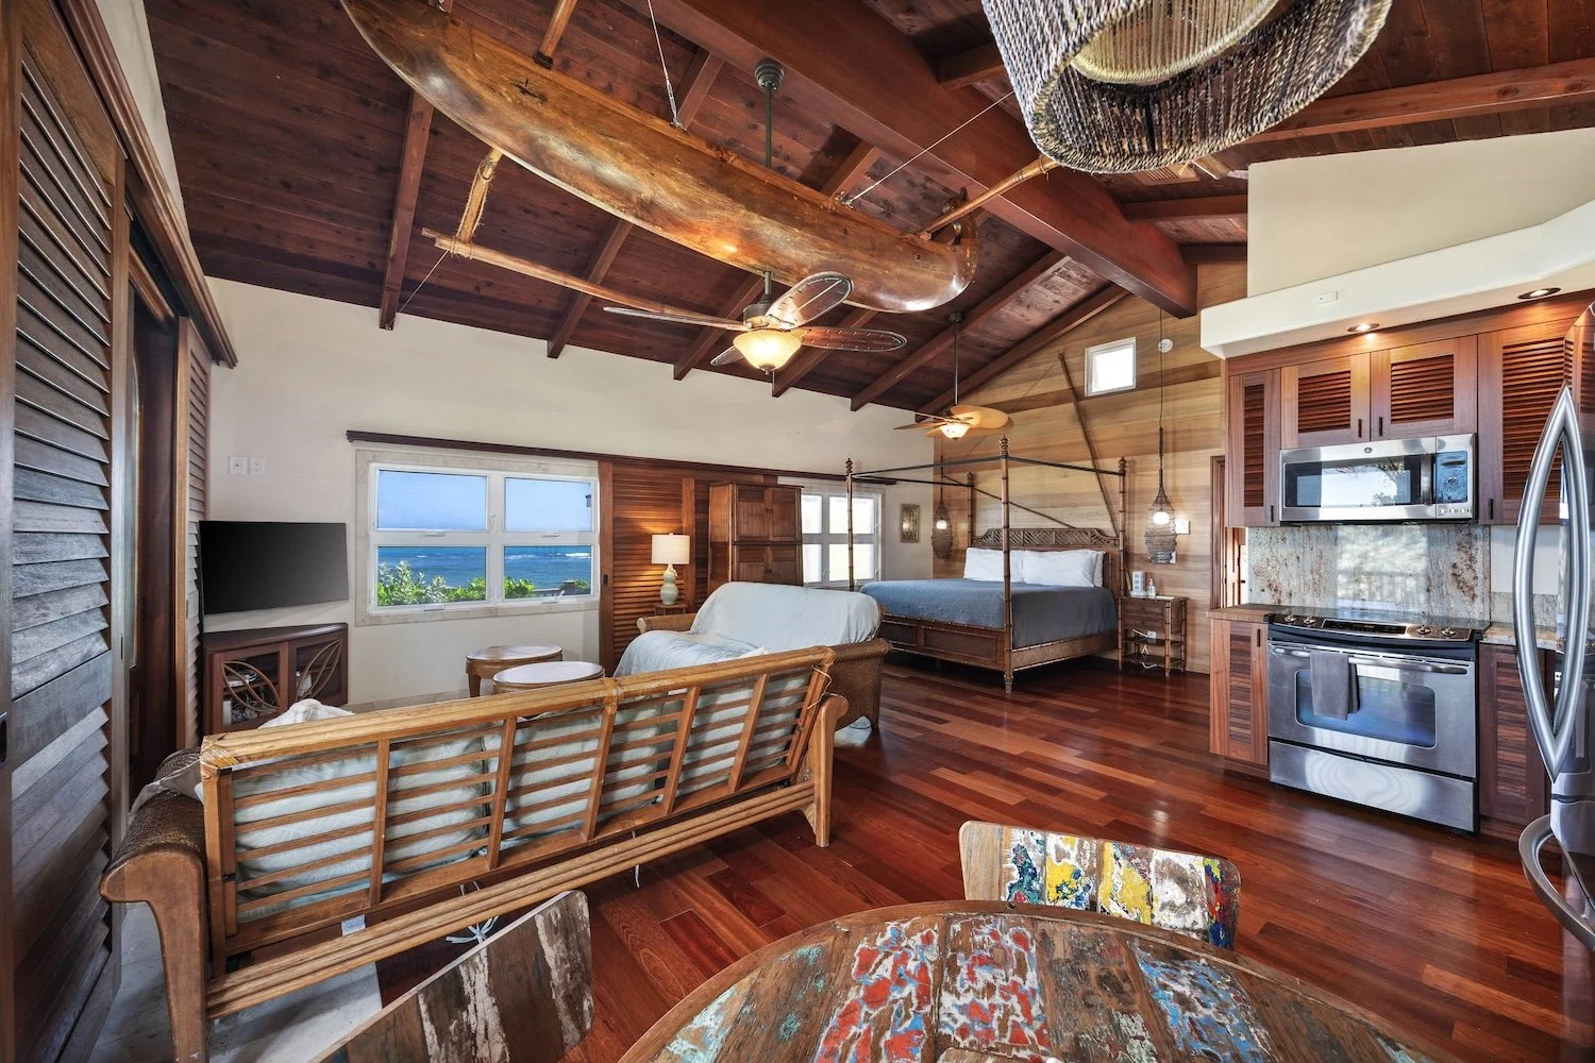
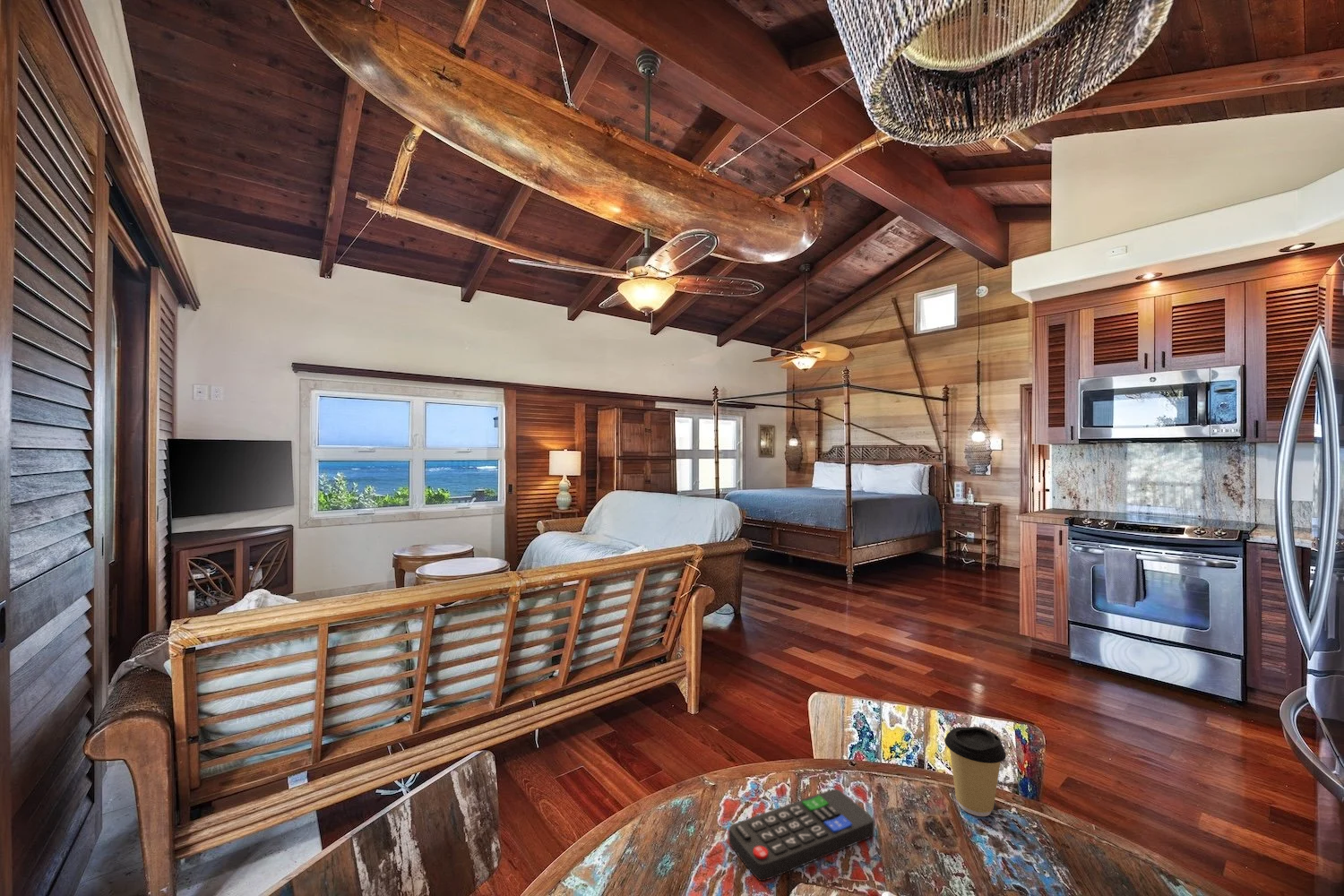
+ coffee cup [943,726,1007,817]
+ remote control [728,788,875,882]
